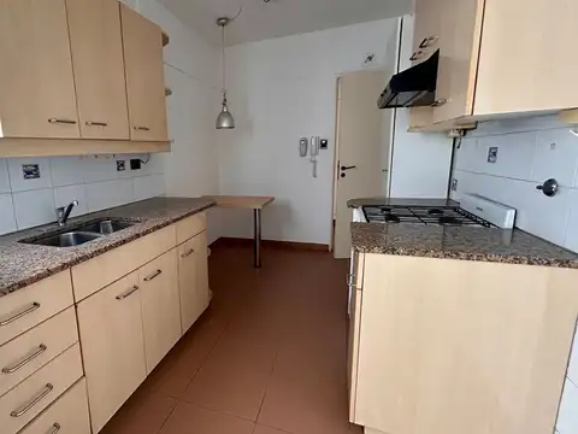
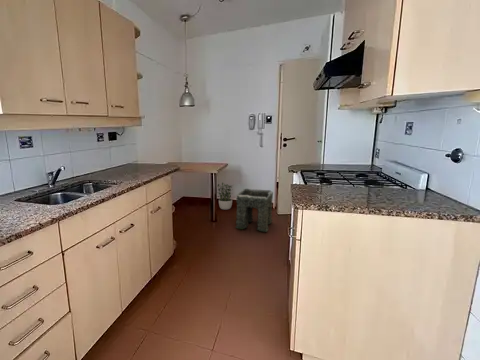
+ potted plant [216,182,234,210]
+ stone arch [234,188,274,233]
